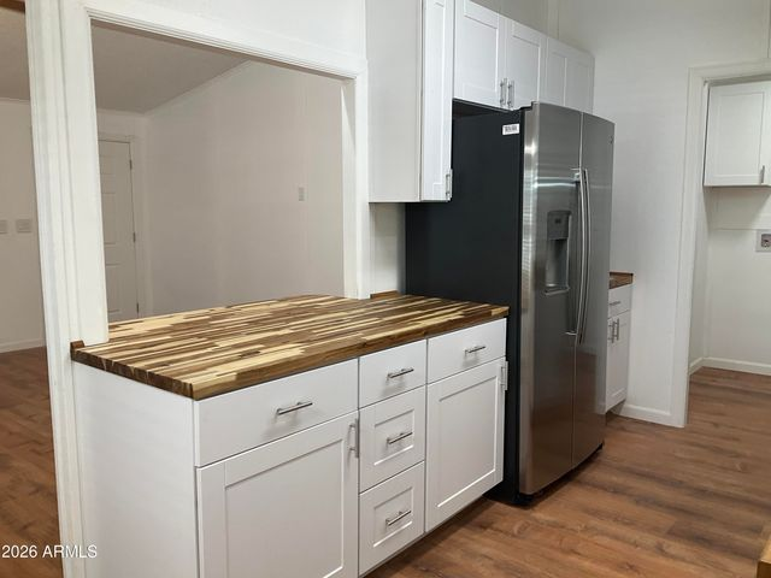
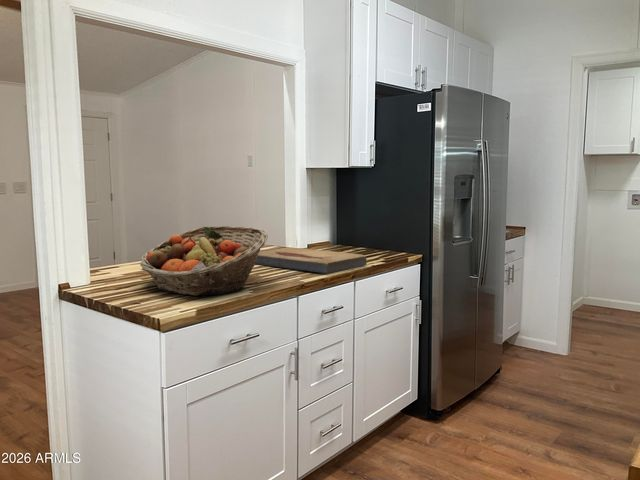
+ fish fossil [254,246,368,274]
+ fruit basket [139,225,269,297]
